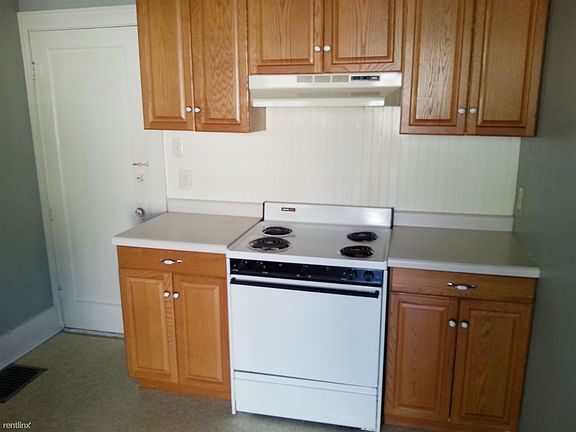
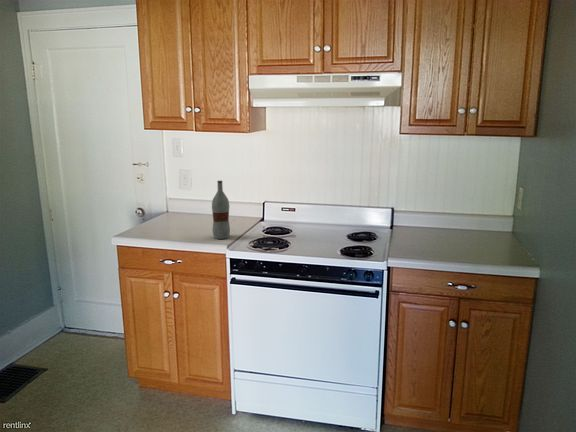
+ bottle [211,180,231,240]
